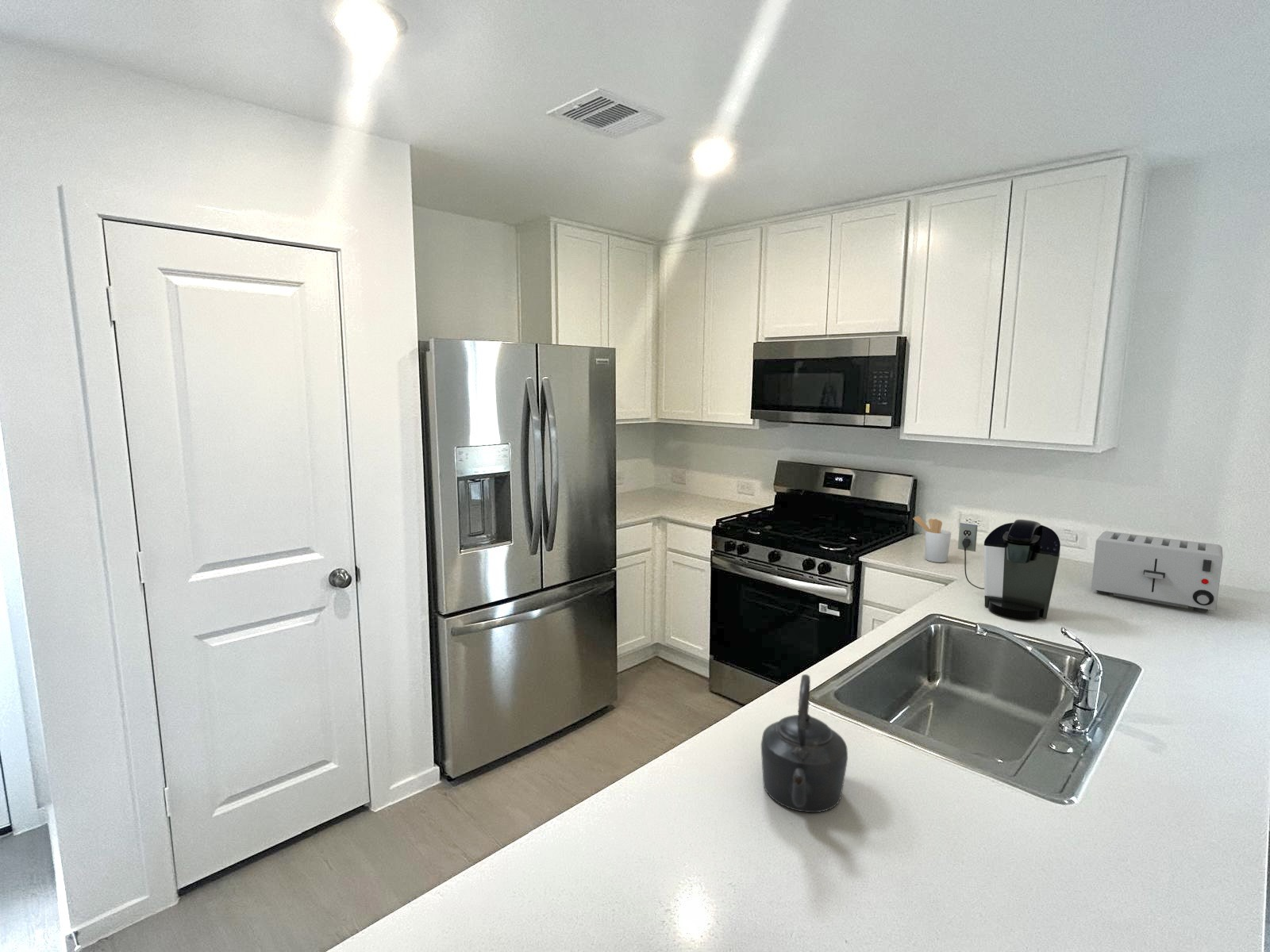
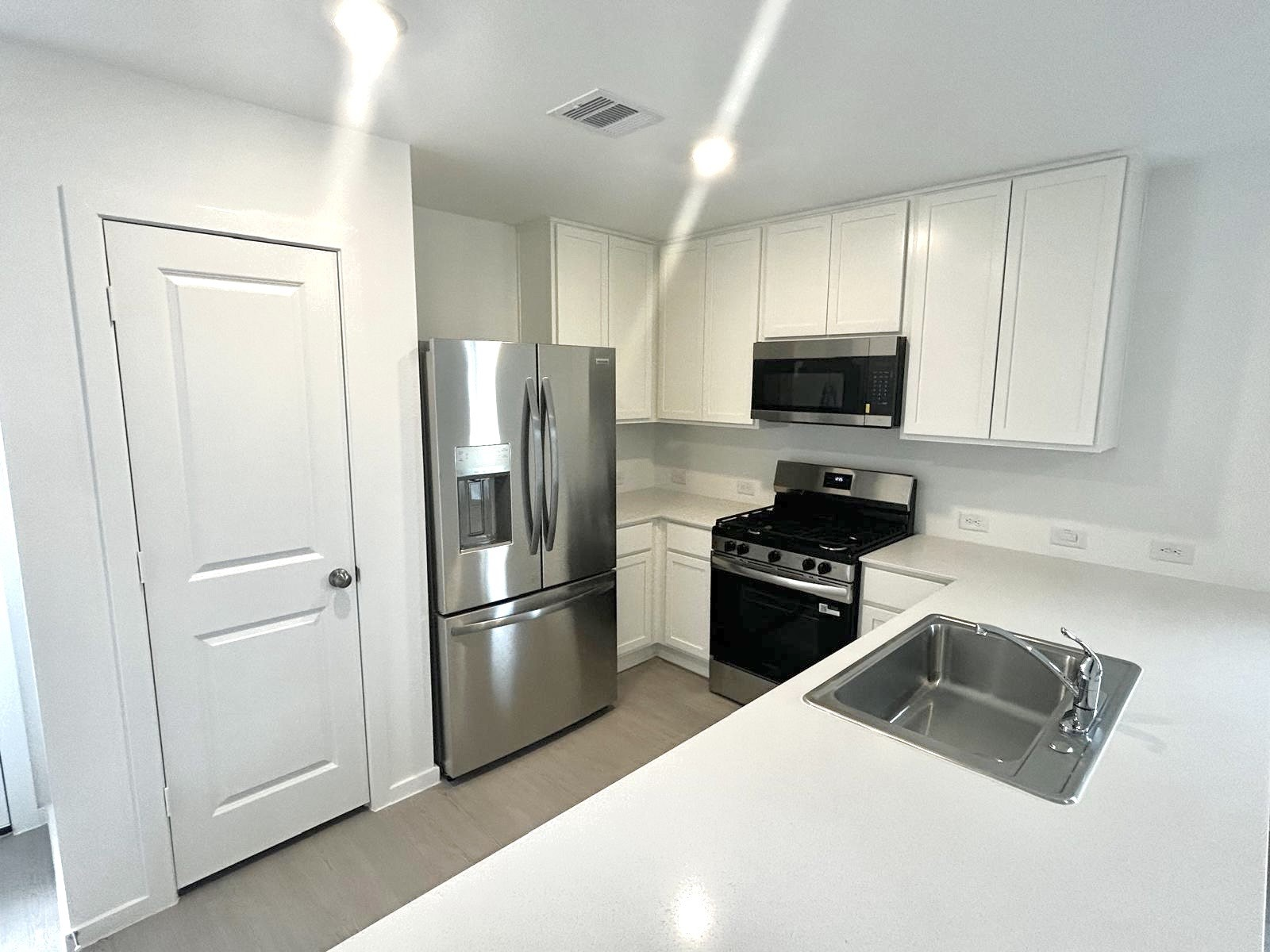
- utensil holder [912,516,952,563]
- toaster [1091,531,1224,613]
- kettle [760,674,849,813]
- coffee maker [957,519,1061,621]
